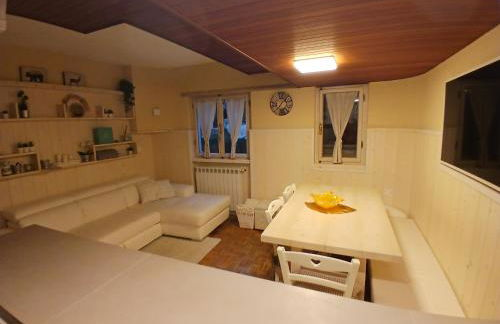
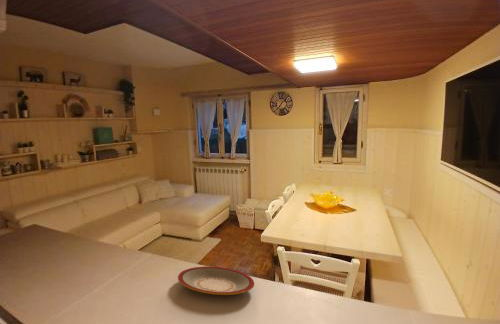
+ plate [177,266,255,296]
